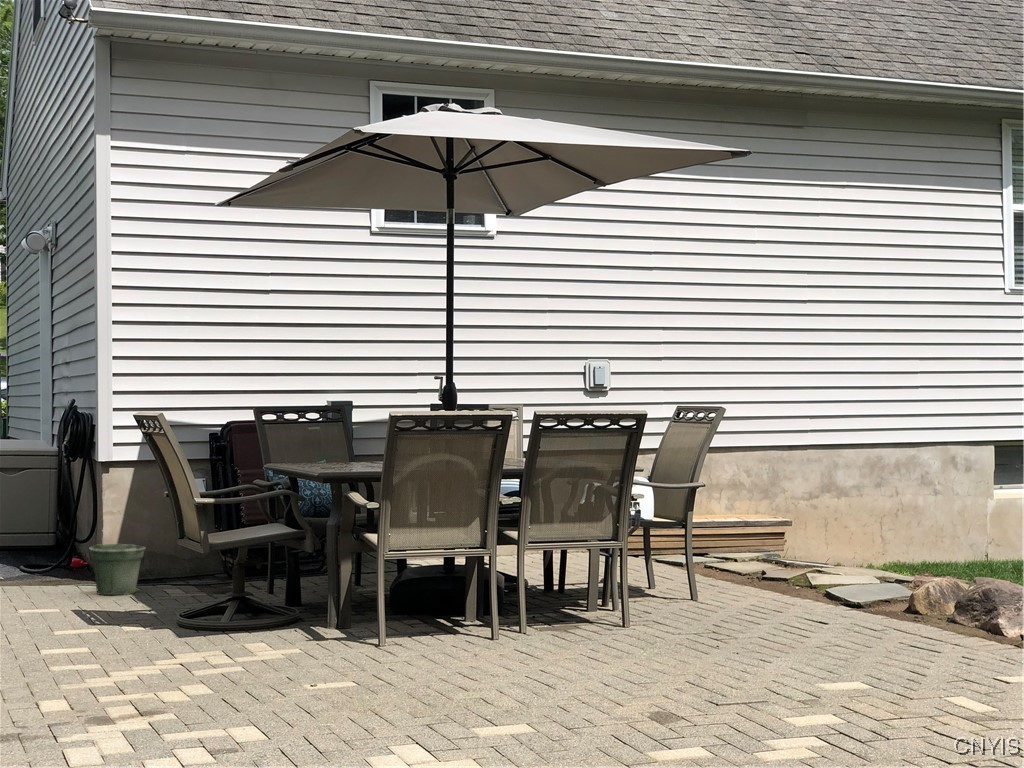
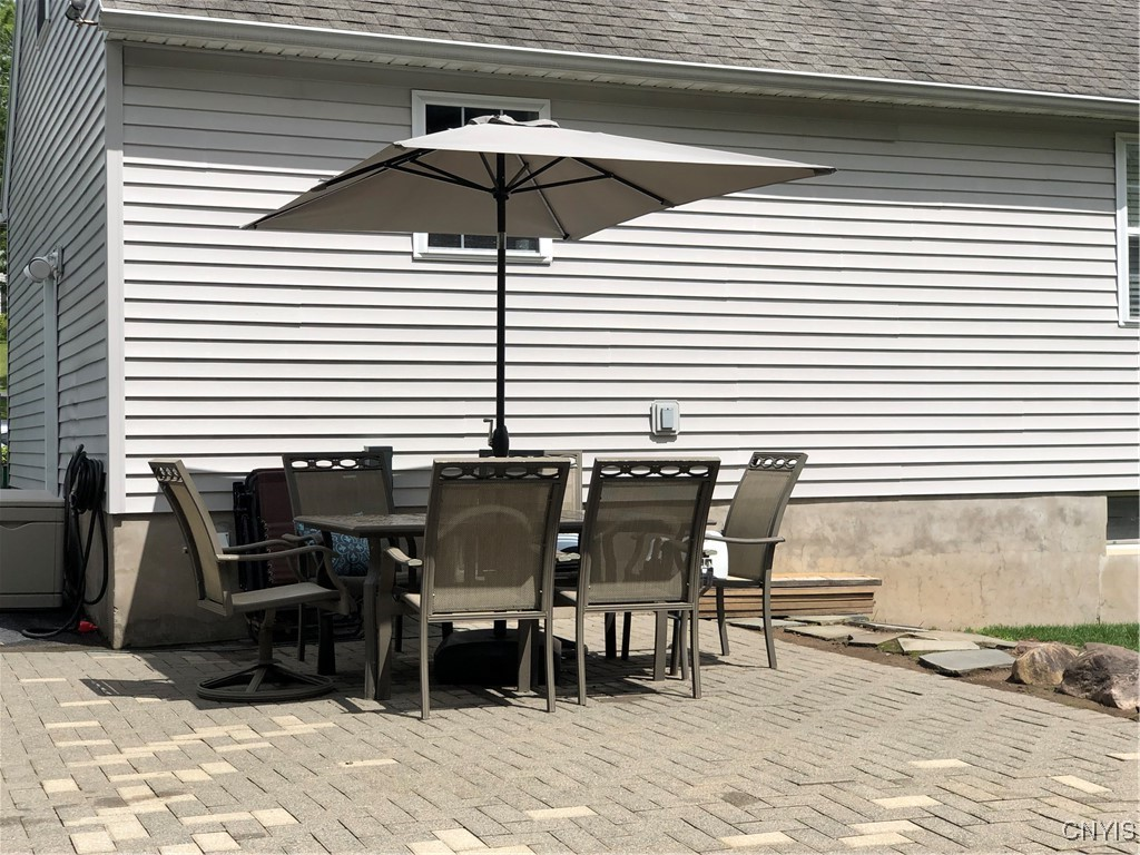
- flower pot [89,543,147,596]
